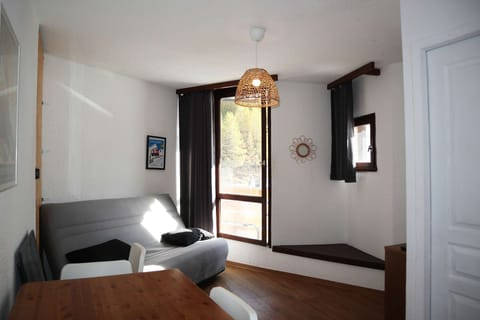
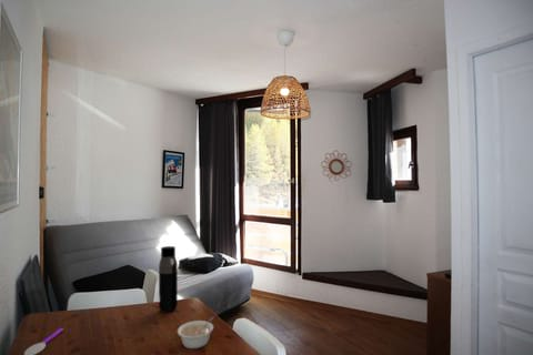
+ legume [177,315,215,349]
+ spoon [23,327,64,355]
+ water bottle [158,245,179,314]
